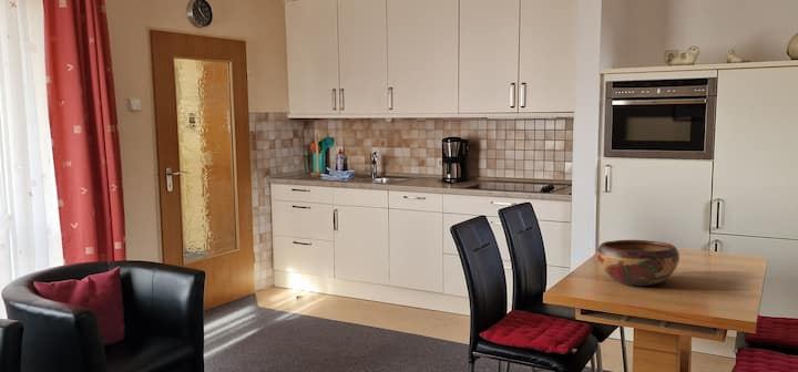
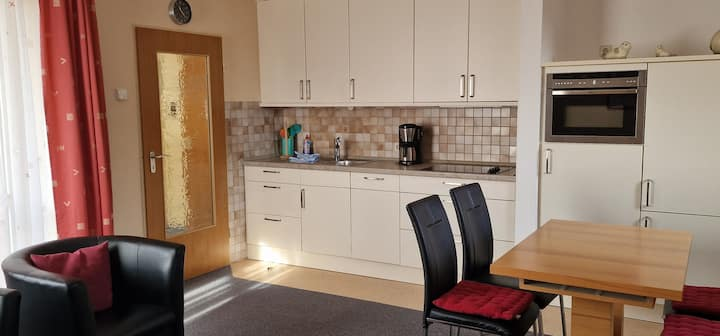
- decorative bowl [596,239,681,287]
